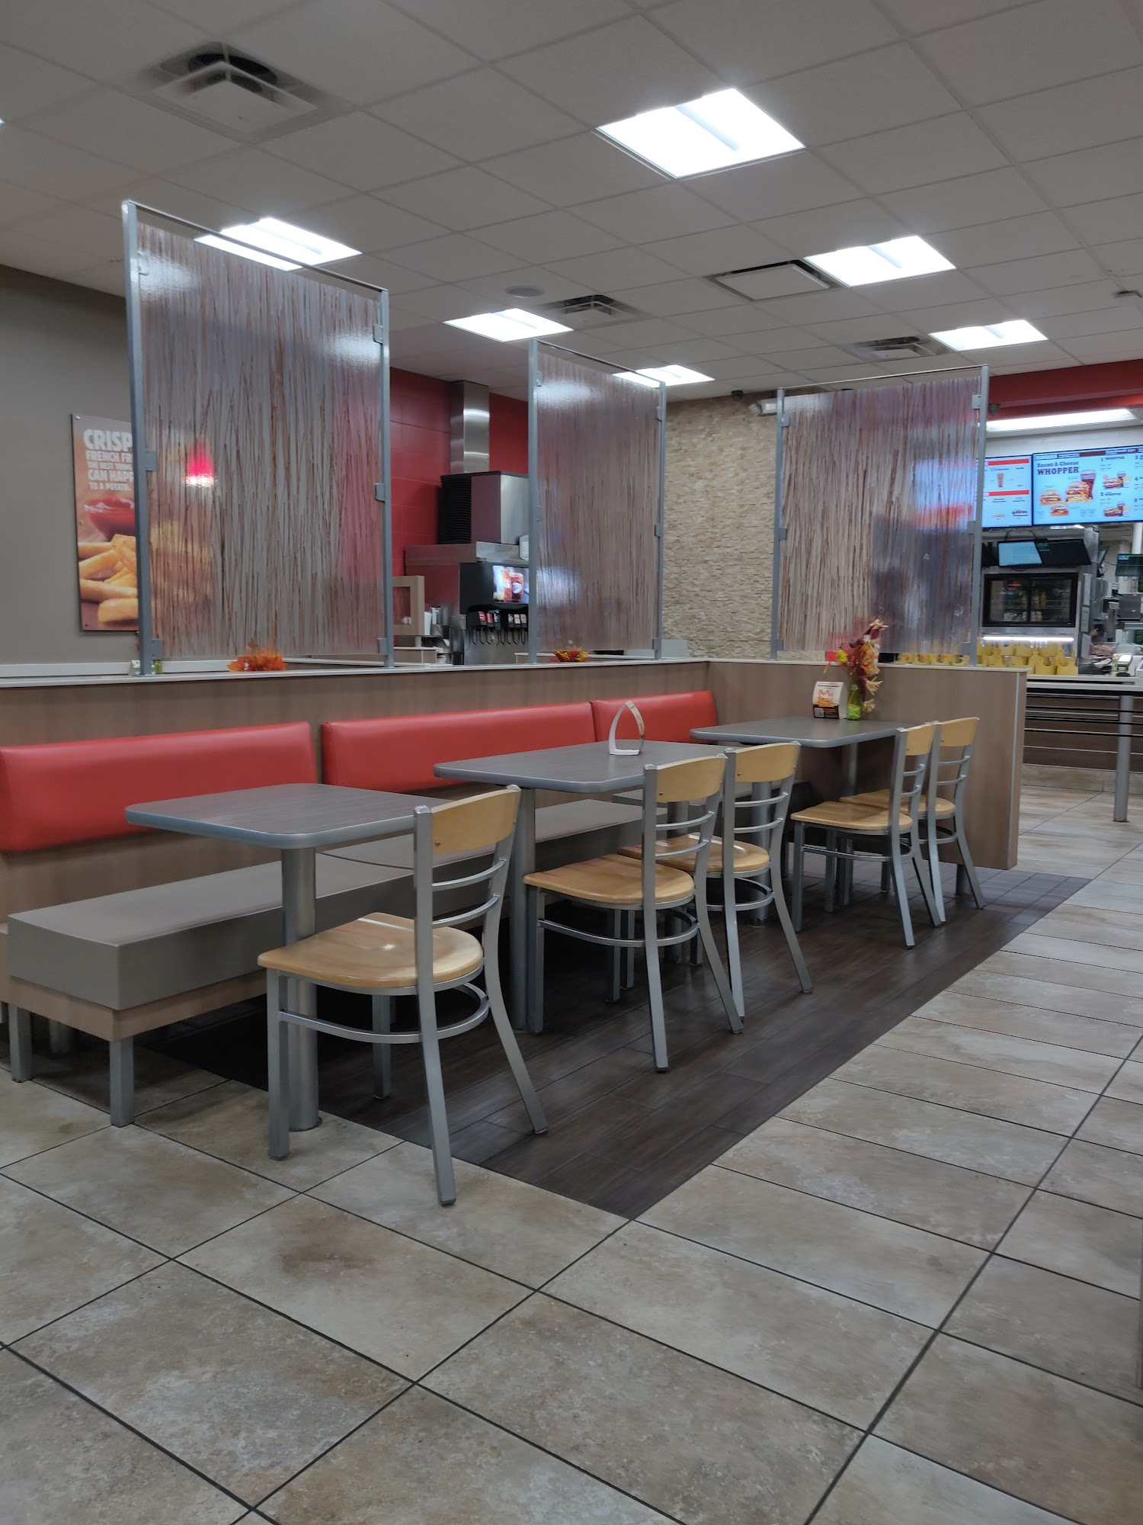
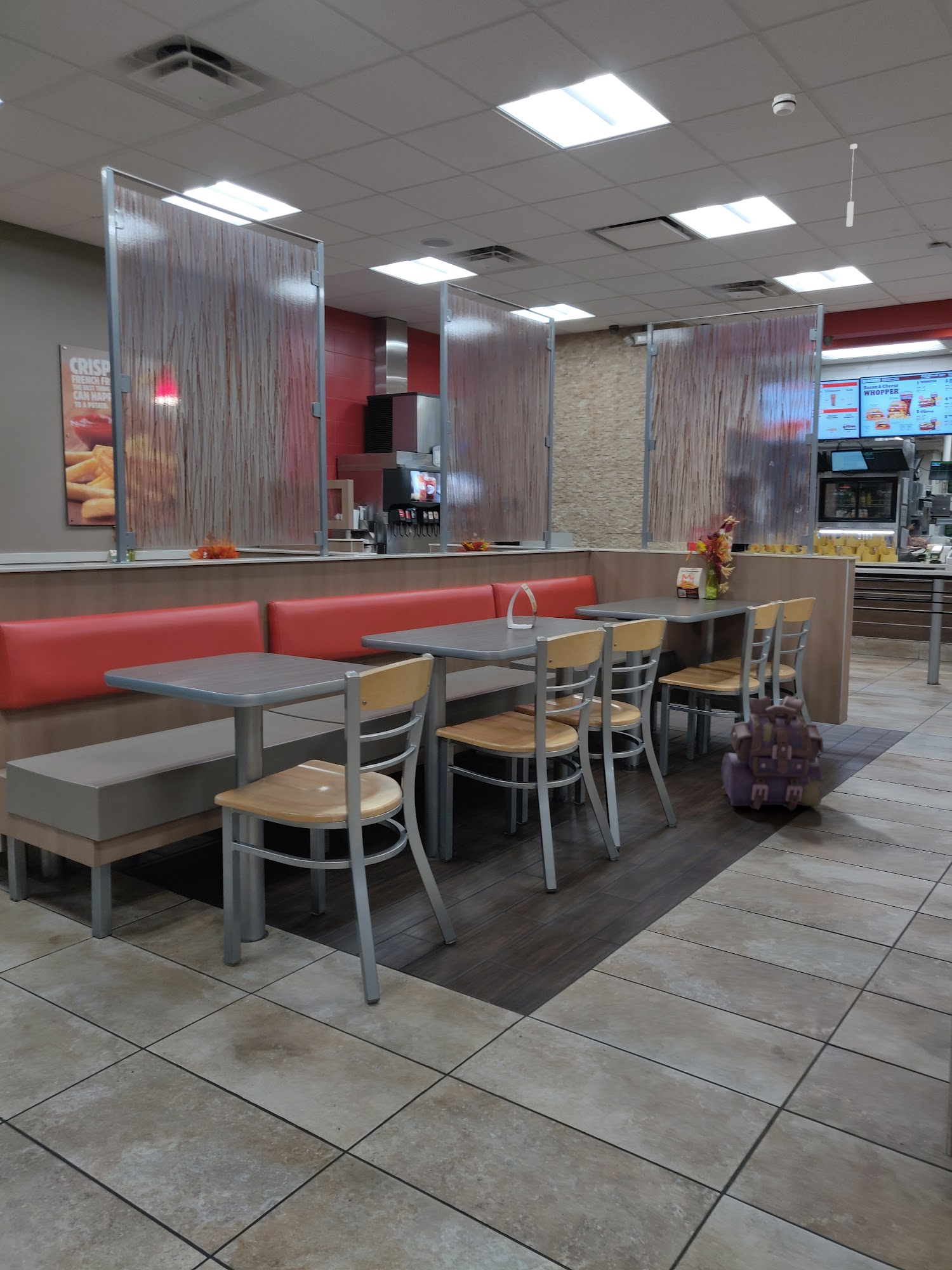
+ backpack [720,695,824,812]
+ smoke detector [772,93,797,116]
+ pendant lamp [845,144,858,227]
